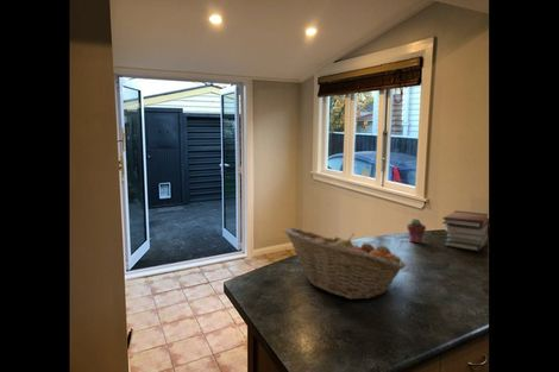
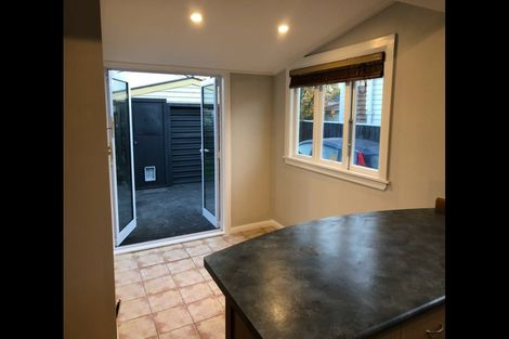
- book stack [441,209,489,252]
- potted succulent [406,217,427,244]
- fruit basket [283,227,408,301]
